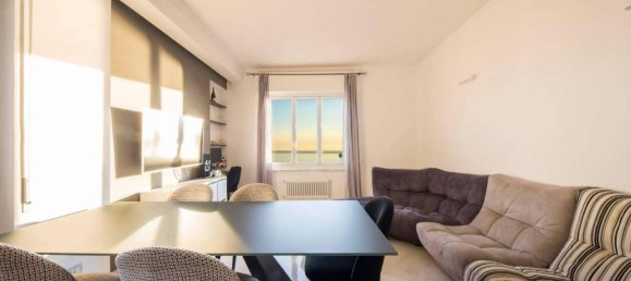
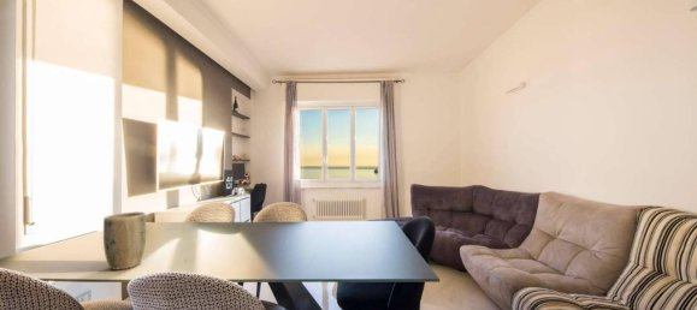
+ plant pot [102,211,147,272]
